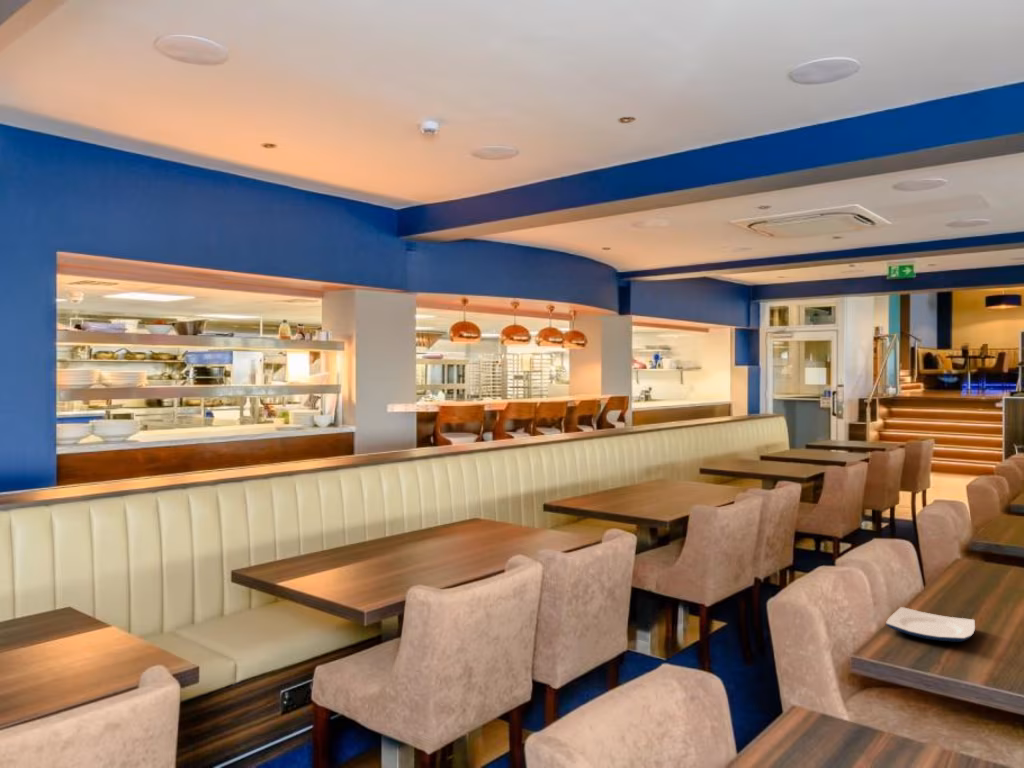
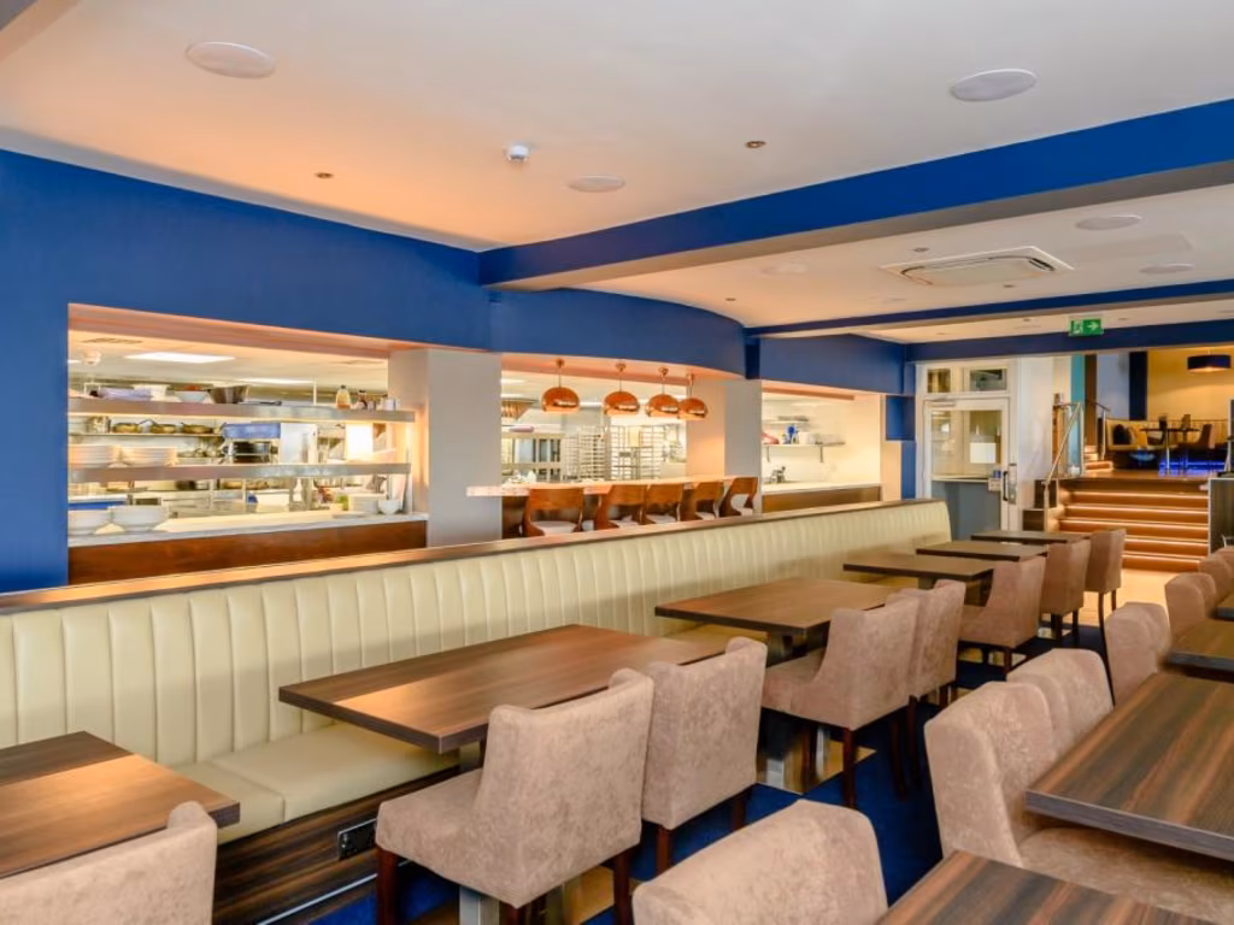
- plate [885,606,976,642]
